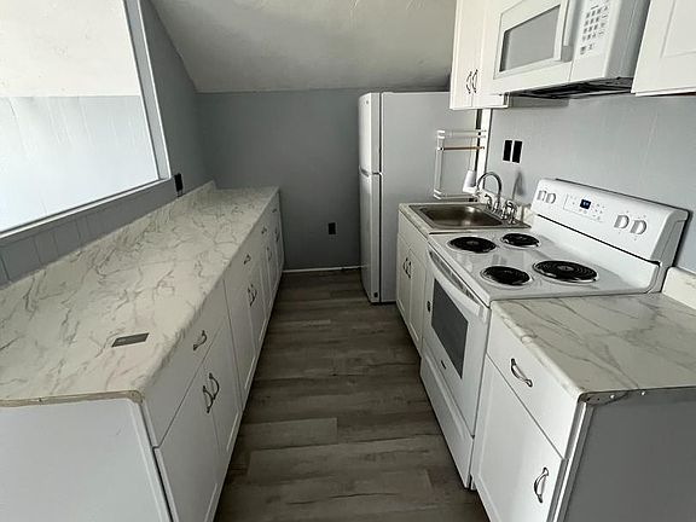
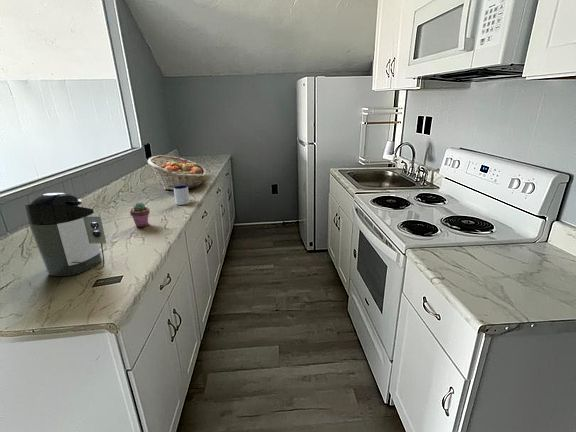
+ potted succulent [129,201,151,228]
+ fruit basket [147,154,207,191]
+ coffee maker [23,192,107,277]
+ mug [173,186,190,206]
